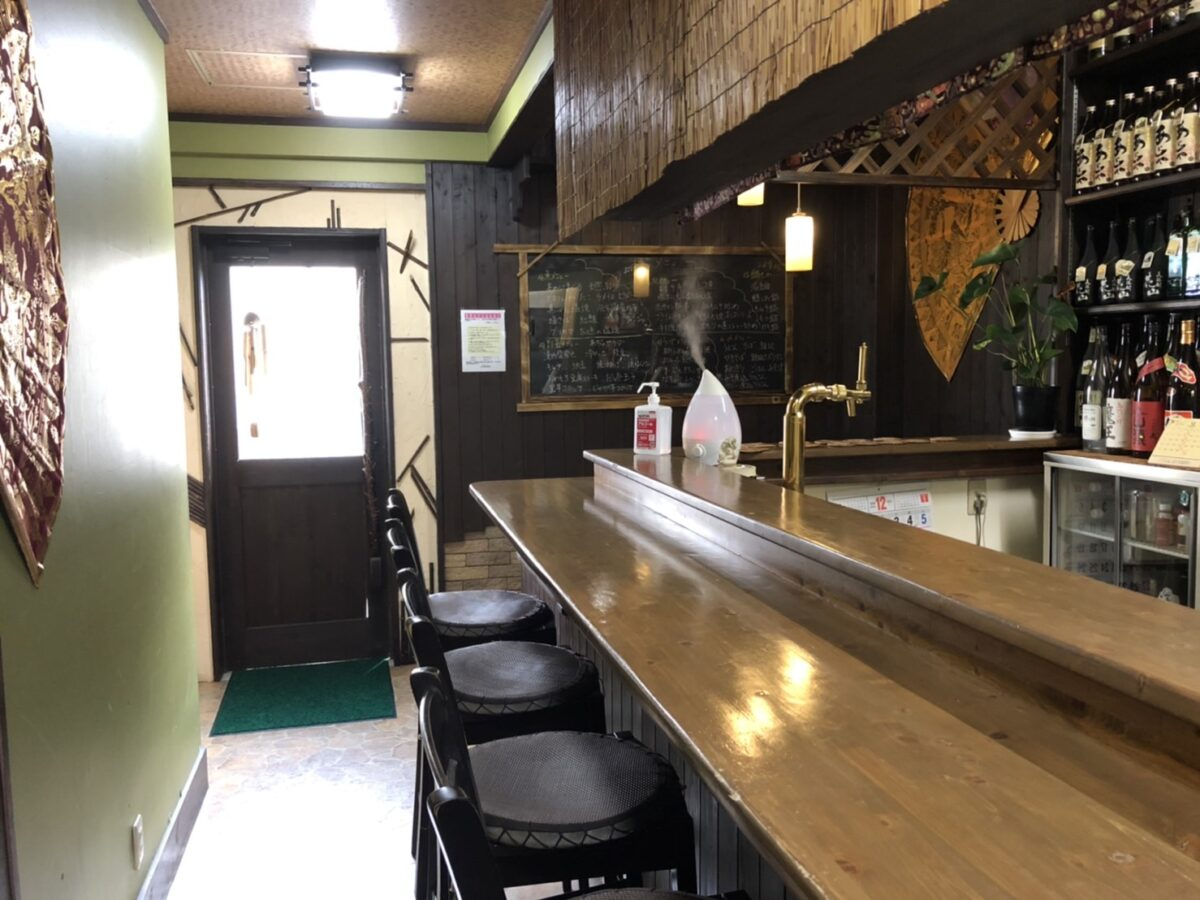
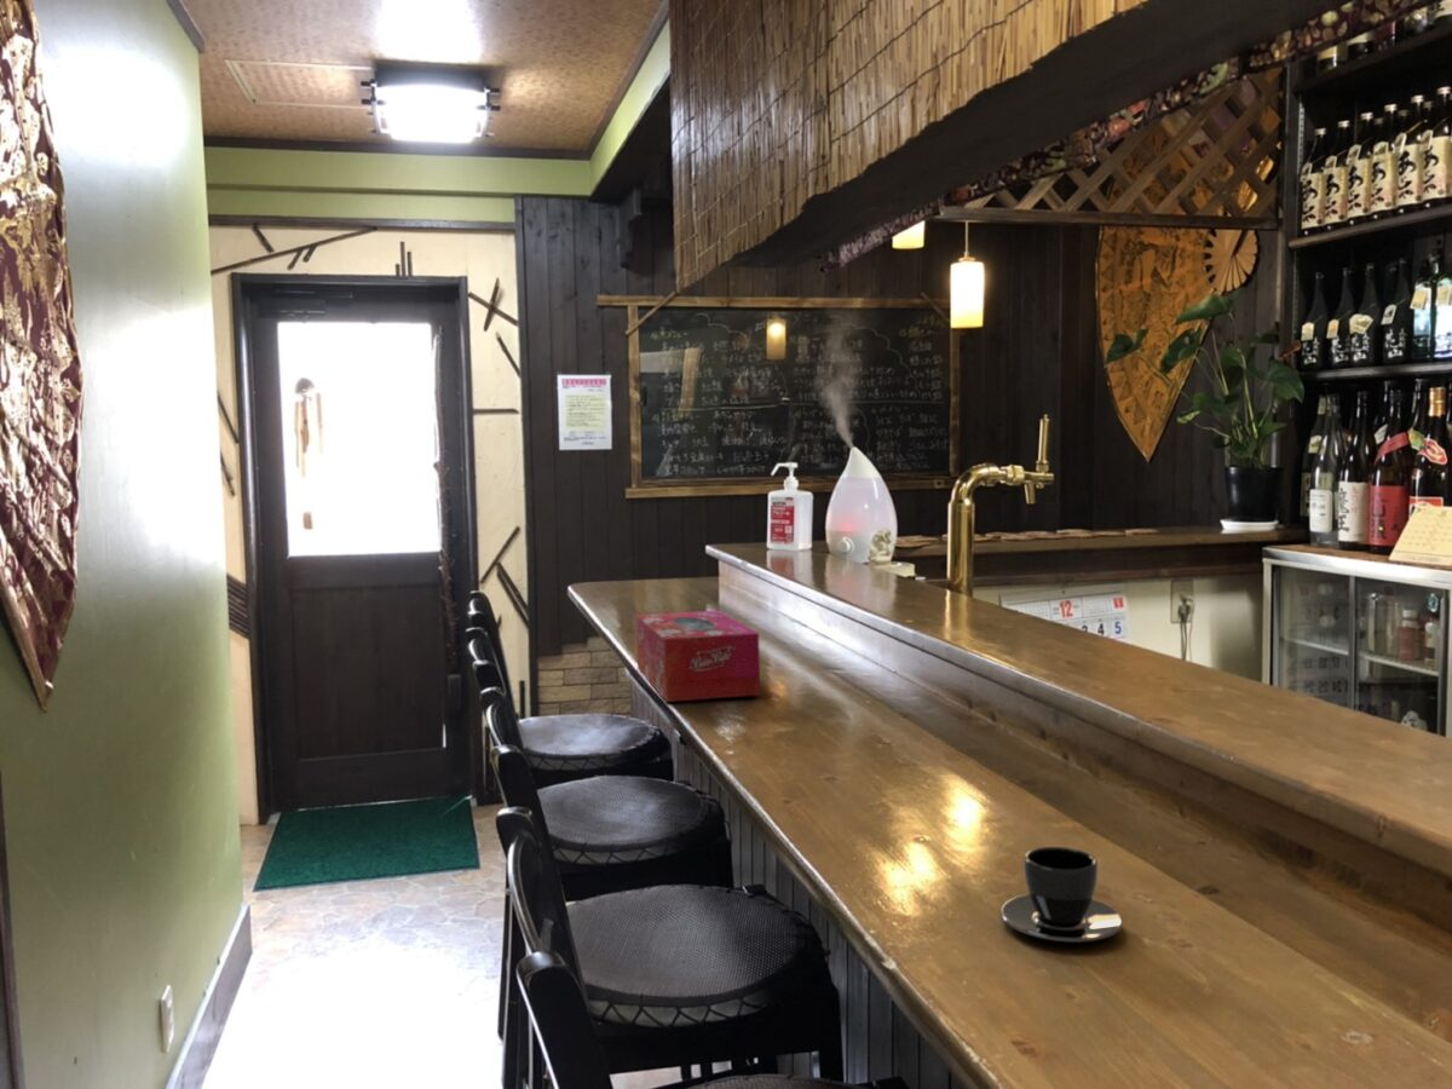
+ tissue box [635,610,761,703]
+ teacup [999,846,1124,944]
